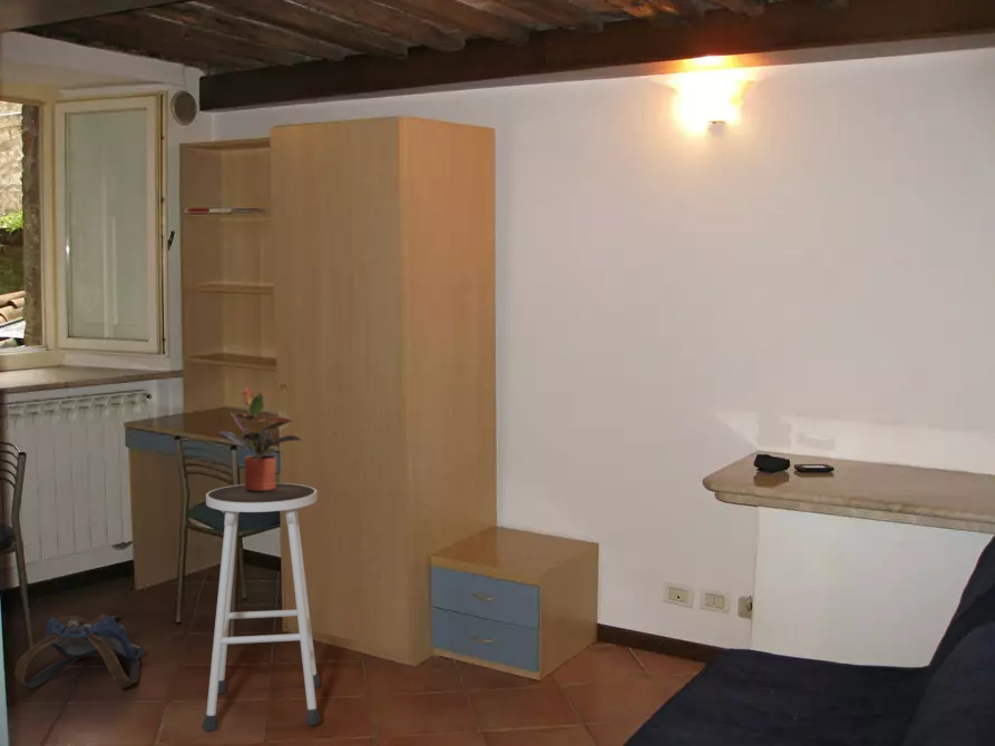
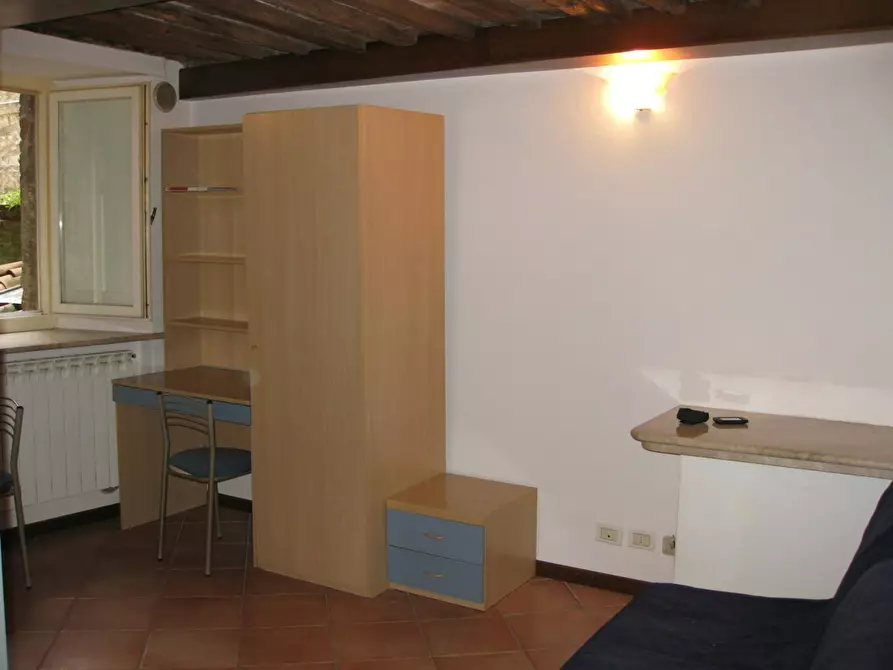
- potted plant [215,386,304,491]
- backpack [13,614,146,689]
- stool [201,482,322,733]
